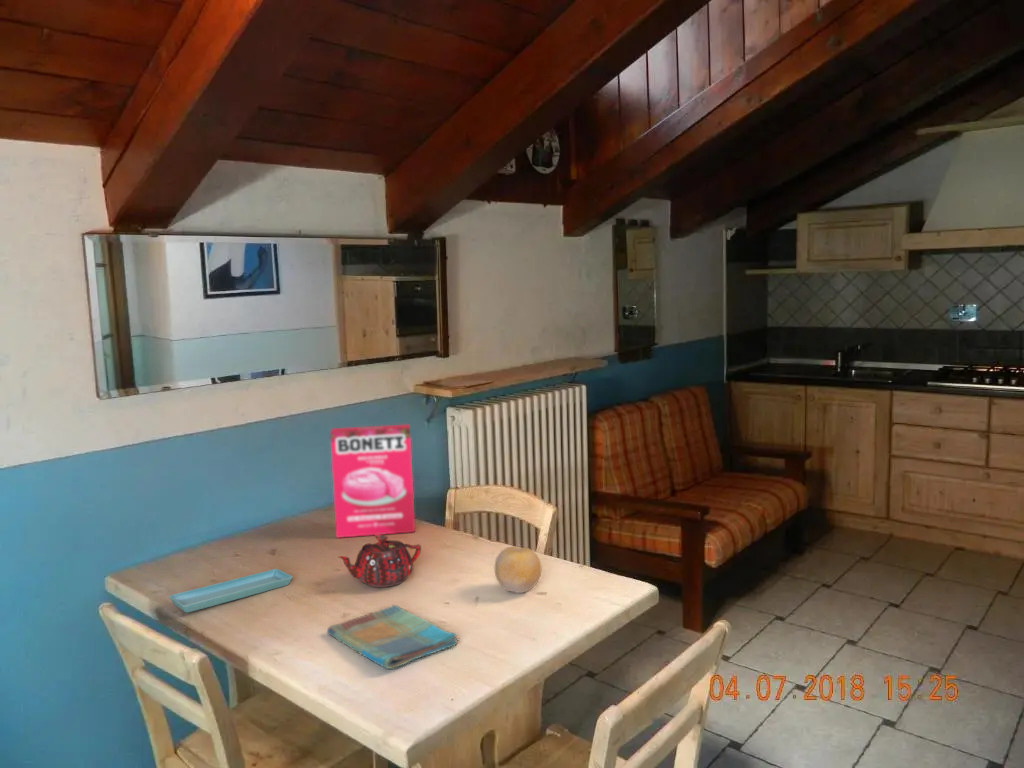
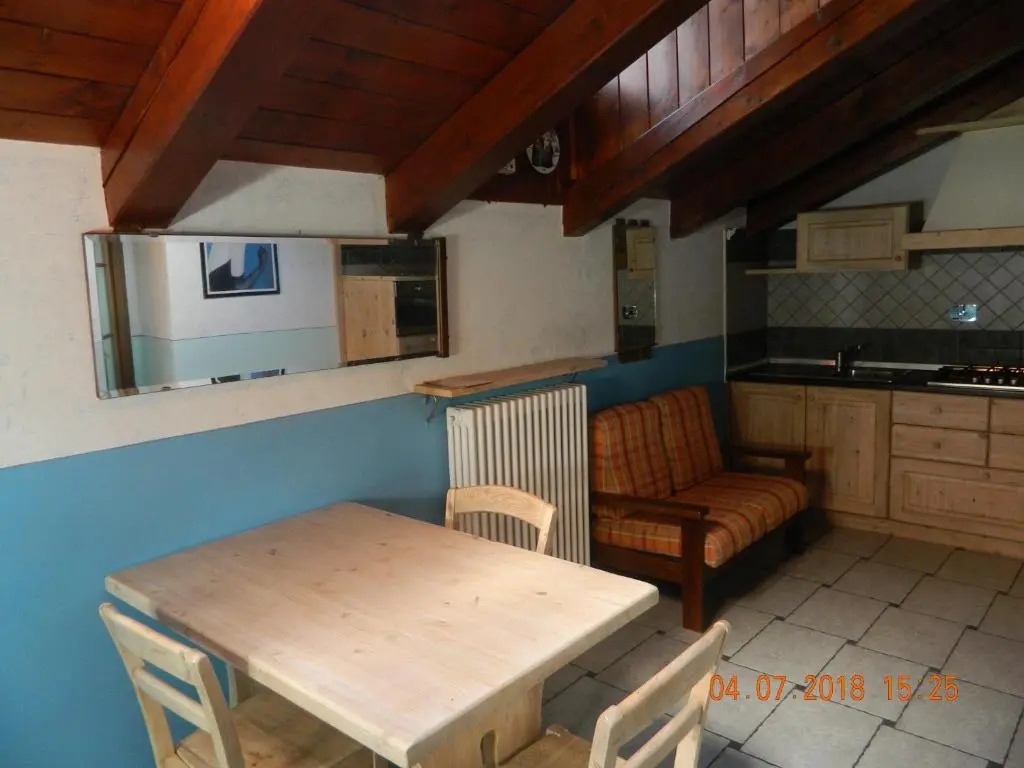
- teapot [337,534,422,588]
- fruit [493,545,542,594]
- cereal box [329,423,416,539]
- saucer [168,568,294,614]
- dish towel [326,604,460,670]
